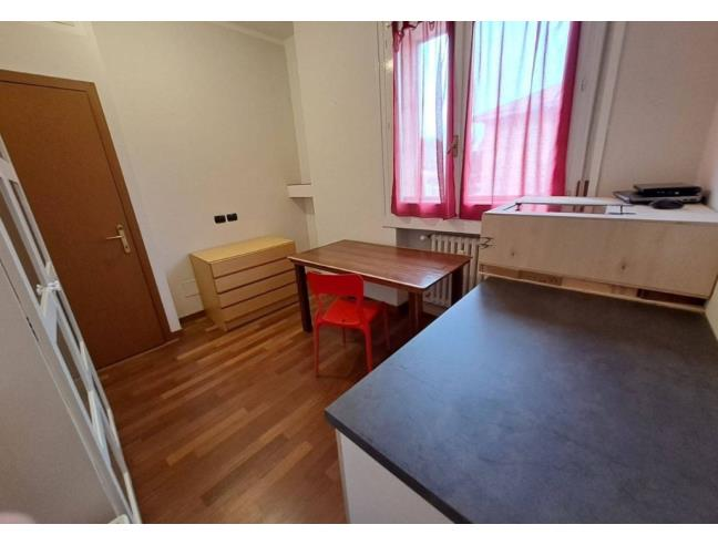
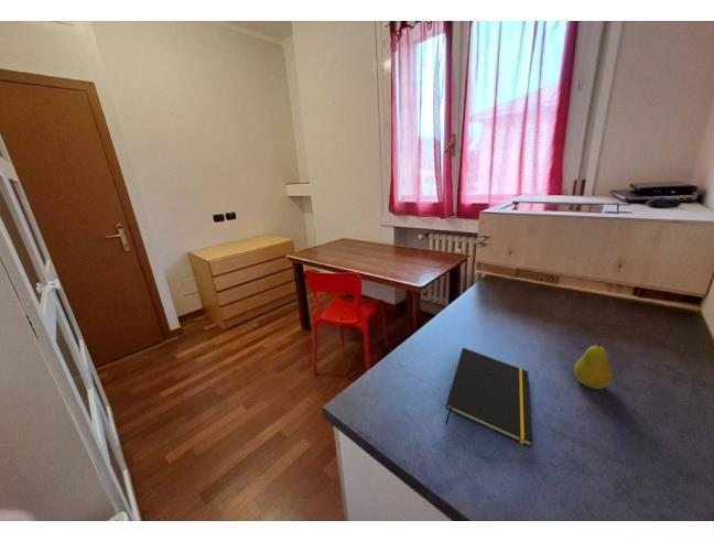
+ notepad [445,347,533,448]
+ fruit [573,339,614,390]
